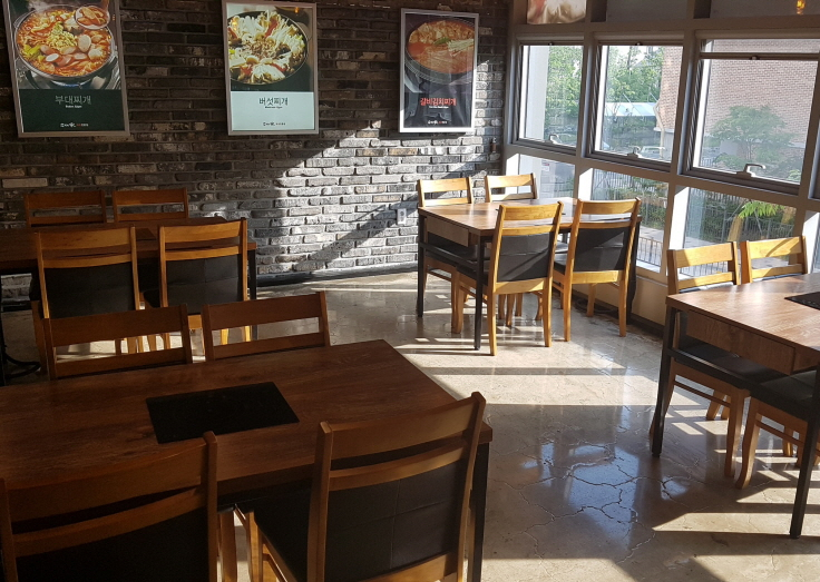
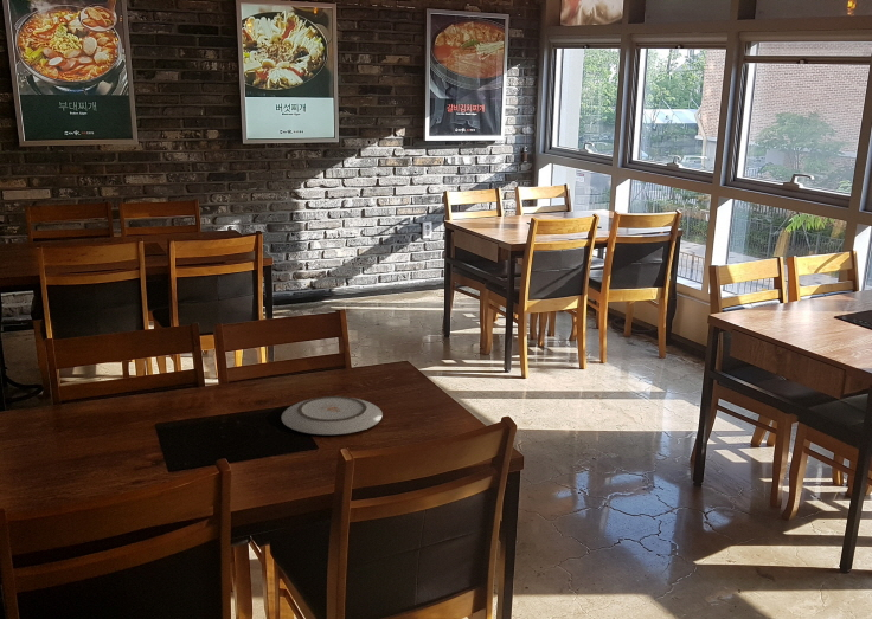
+ plate [281,395,384,436]
